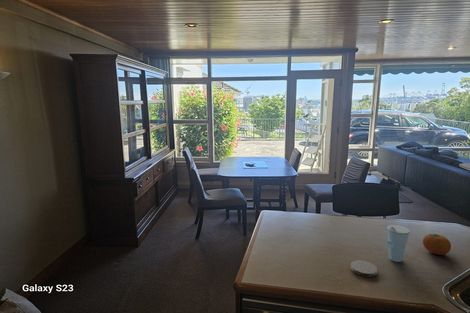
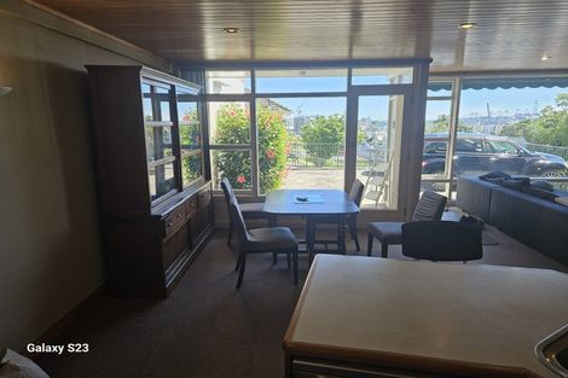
- fruit [422,233,452,256]
- coaster [350,259,378,278]
- cup [386,224,411,263]
